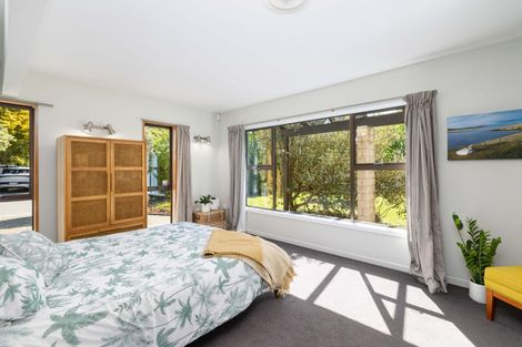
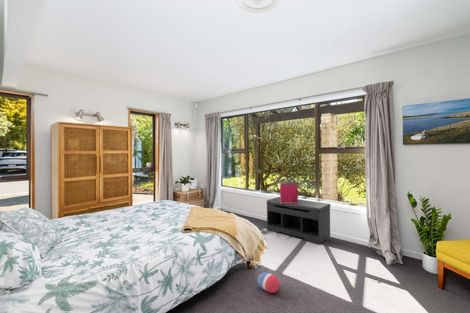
+ capsule [257,271,281,294]
+ storage bin [279,182,299,204]
+ bench [266,196,331,245]
